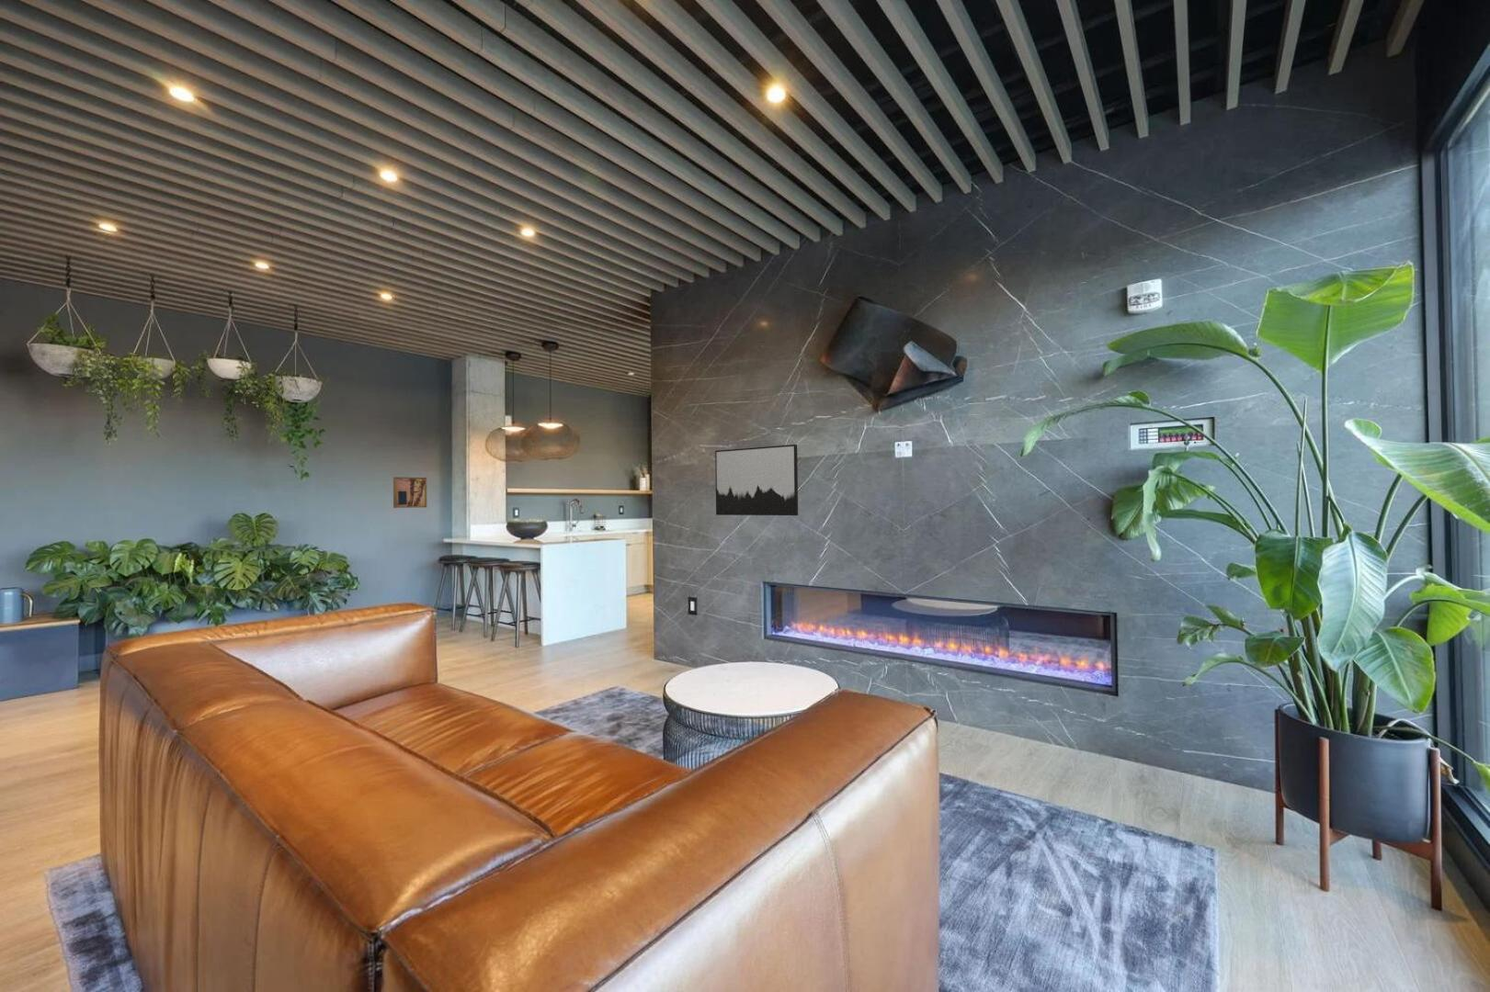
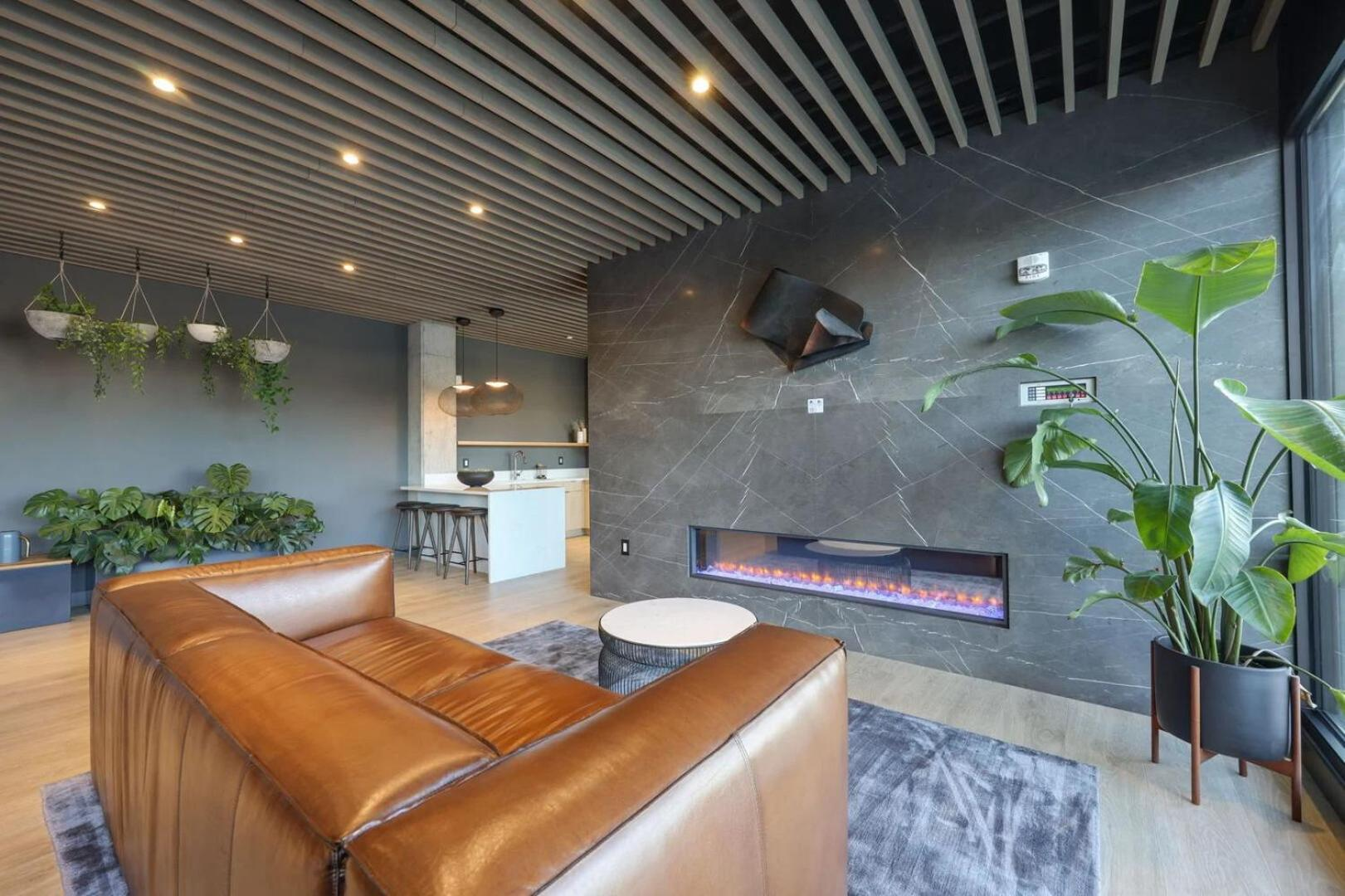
- wall art [715,444,799,516]
- wall art [392,476,428,509]
